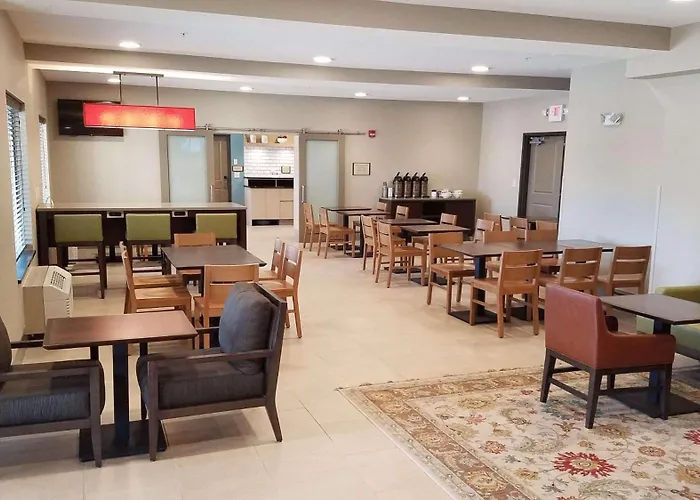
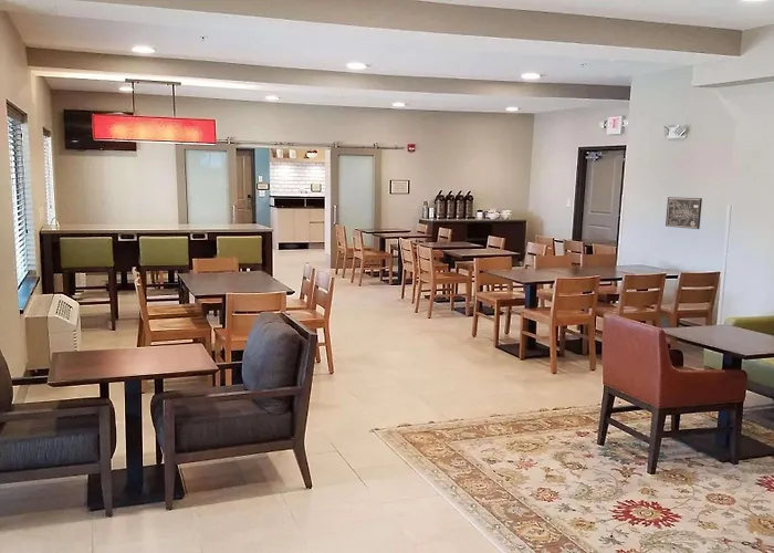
+ wall art [665,196,703,230]
